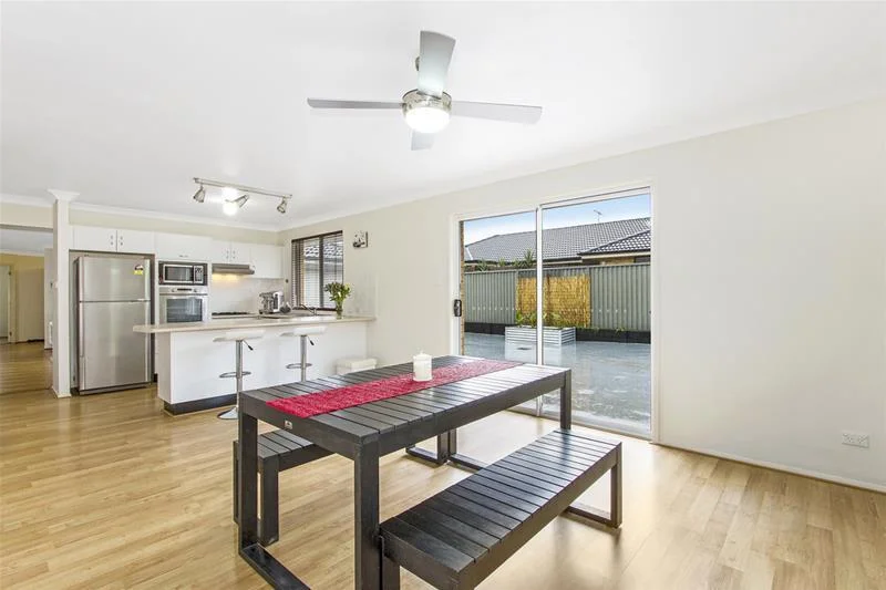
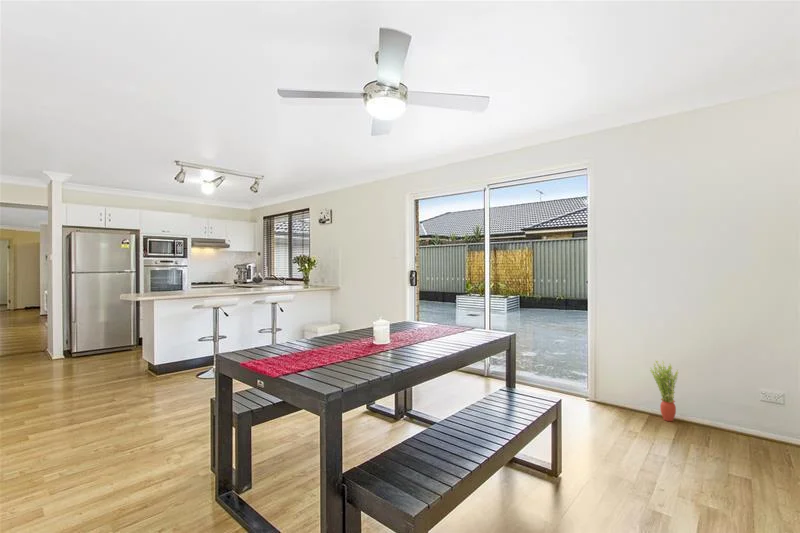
+ potted plant [649,359,679,422]
